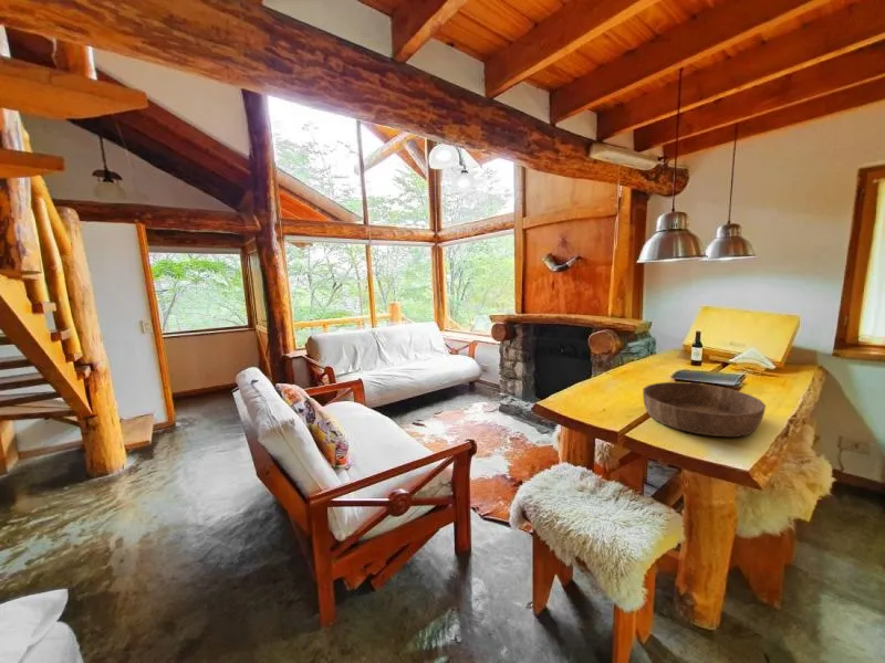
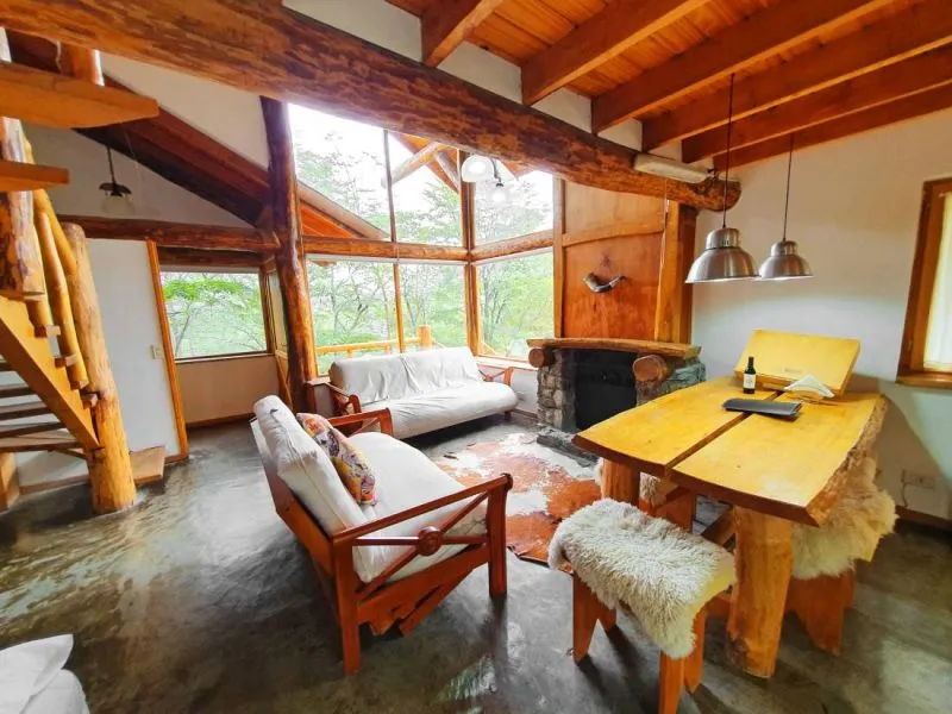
- wooden bowl [642,381,767,438]
